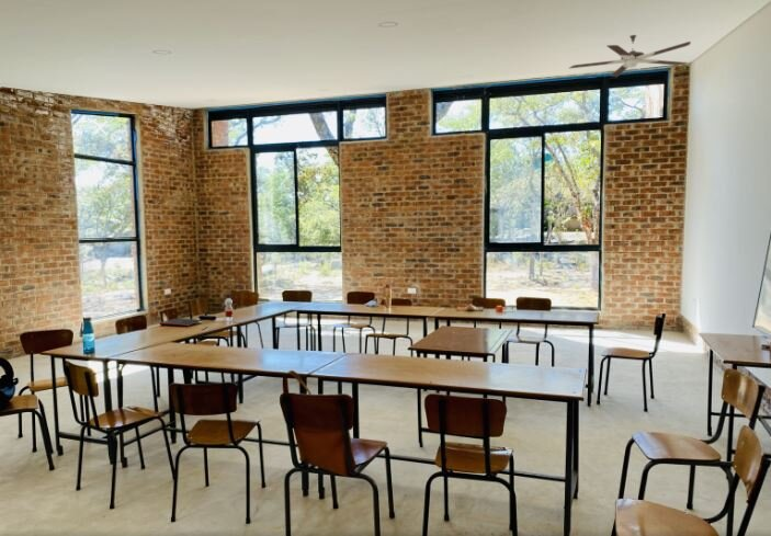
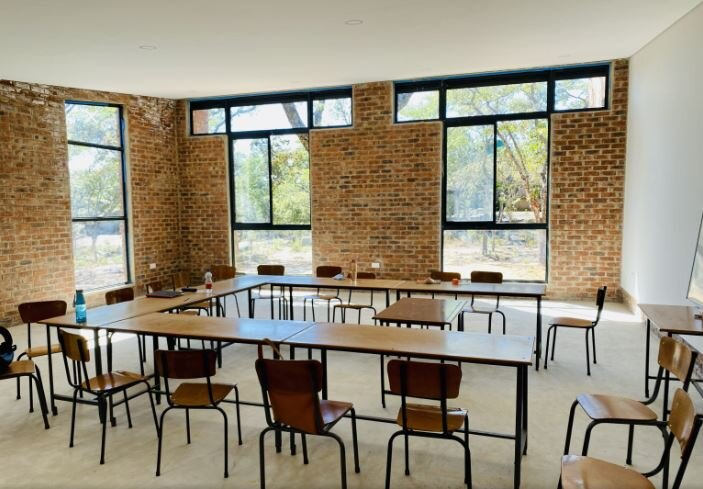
- ceiling fan [568,34,692,78]
